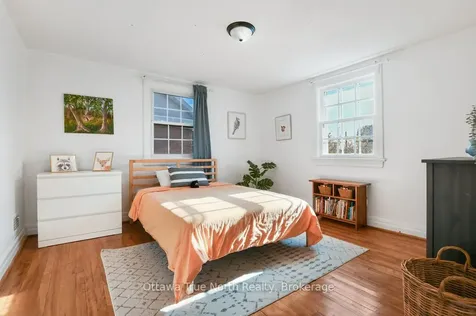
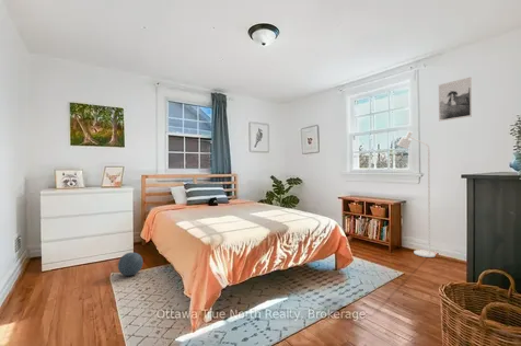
+ ball [117,252,144,277]
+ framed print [438,76,473,123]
+ floor lamp [396,130,437,258]
